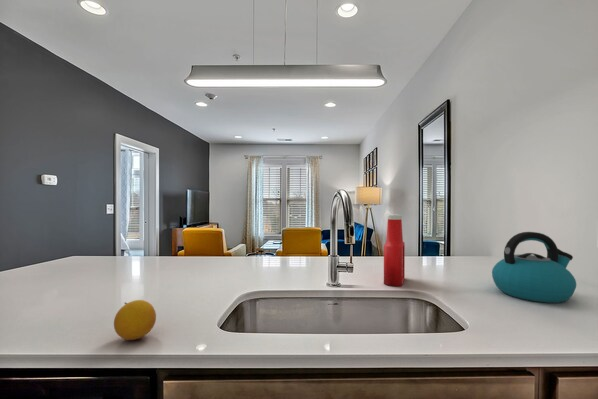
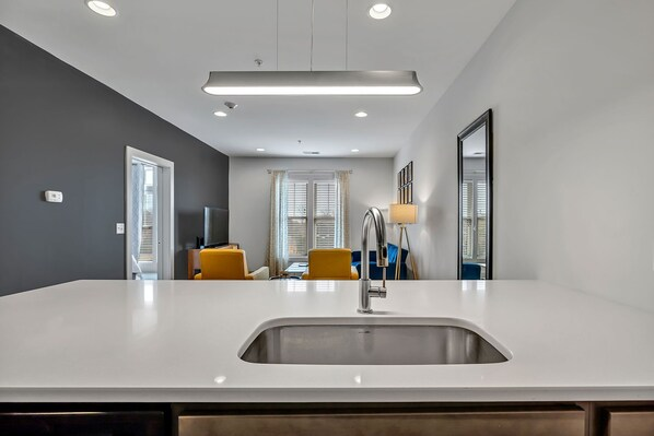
- soap bottle [383,214,406,287]
- kettle [491,231,577,304]
- fruit [113,299,157,341]
